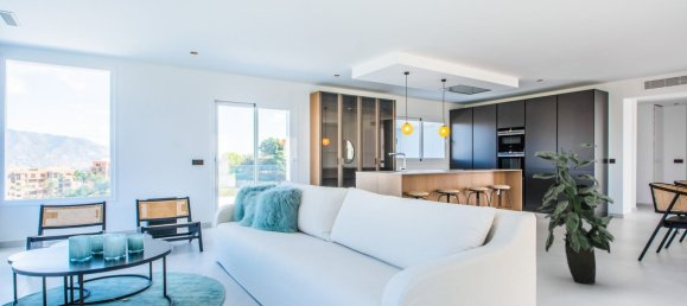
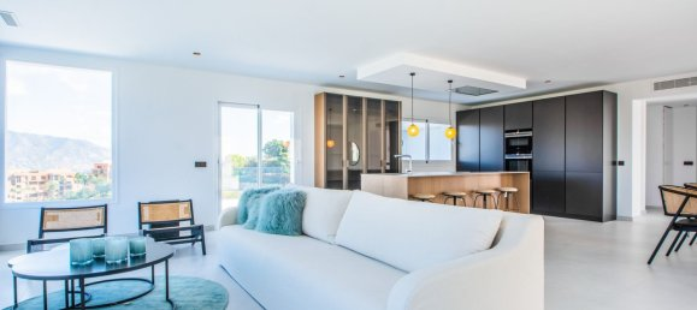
- indoor plant [532,142,616,285]
